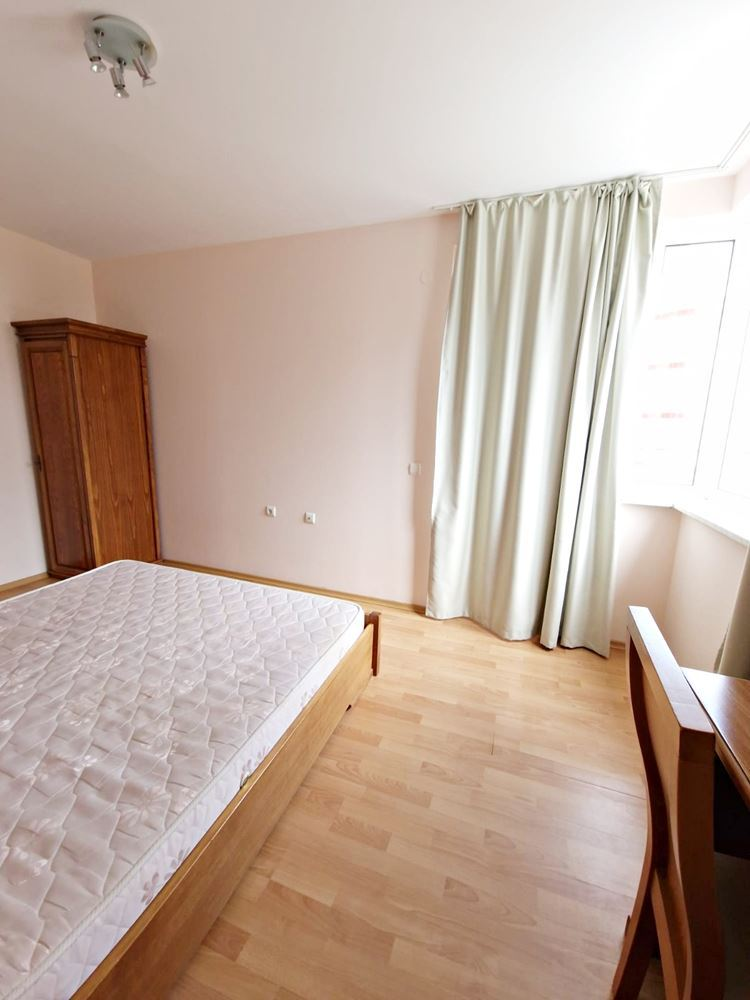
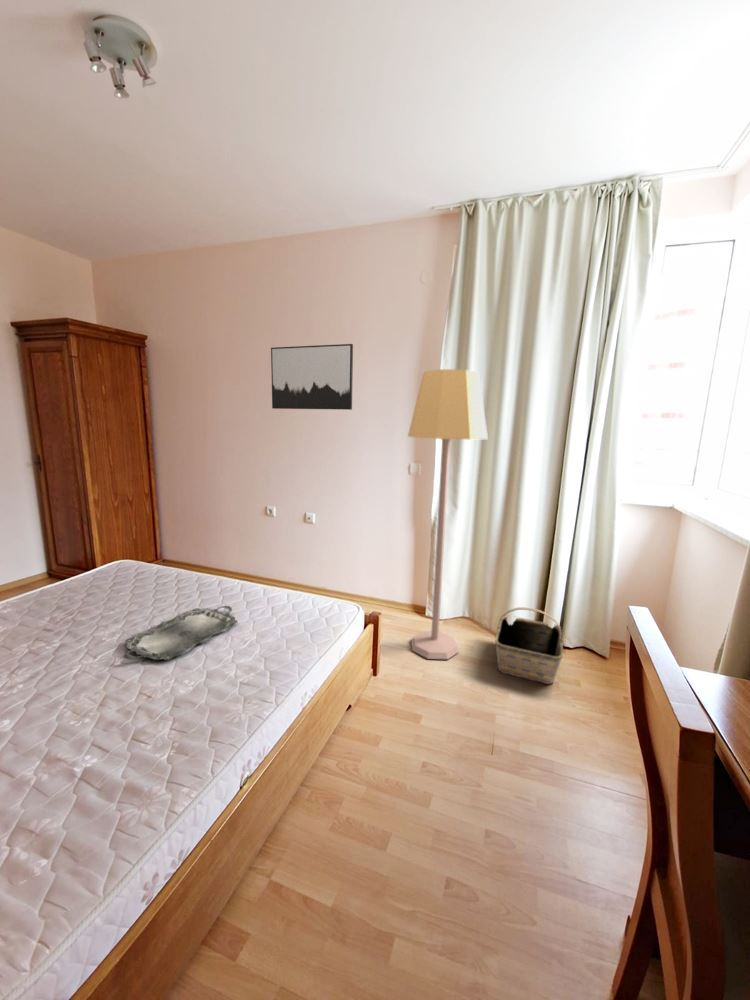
+ serving tray [123,605,239,661]
+ lamp [407,368,489,660]
+ wall art [270,343,354,411]
+ basket [494,606,564,685]
